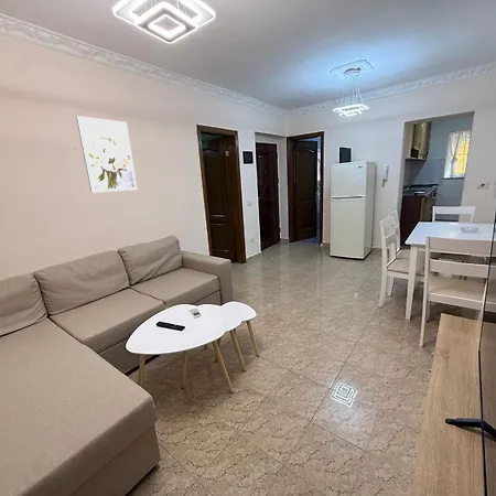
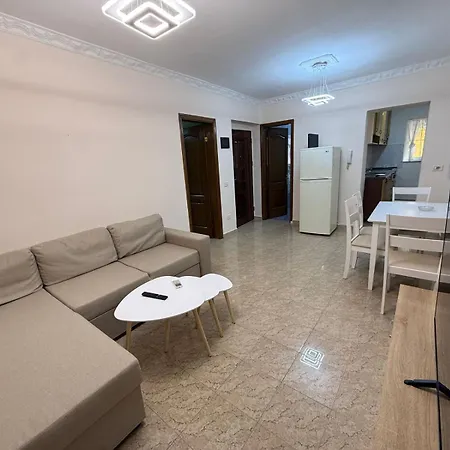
- wall art [75,115,138,194]
